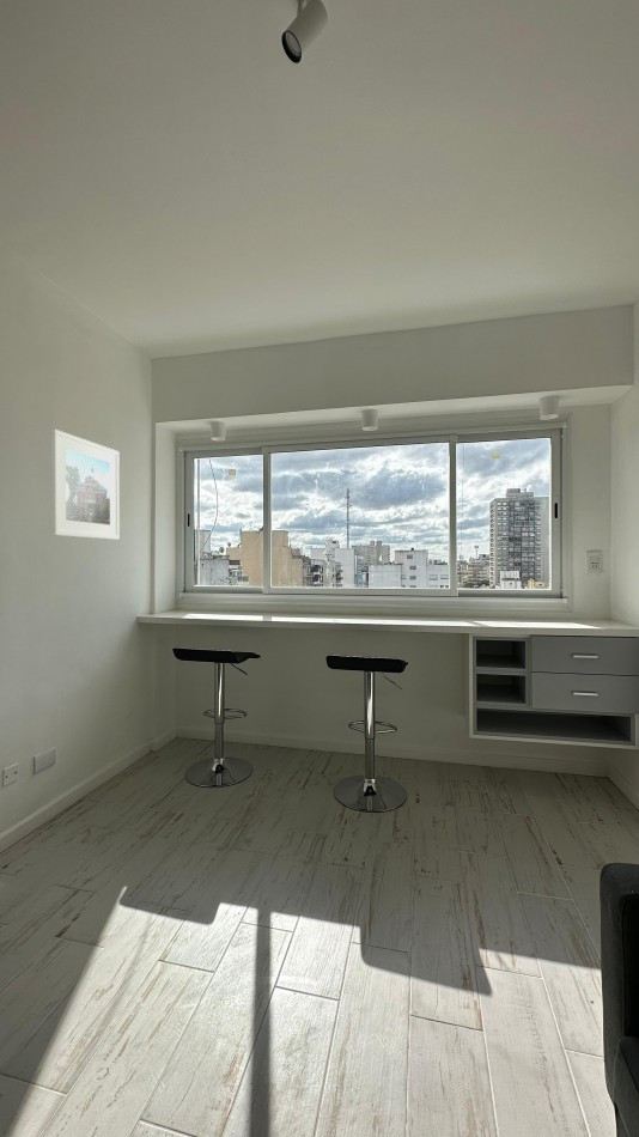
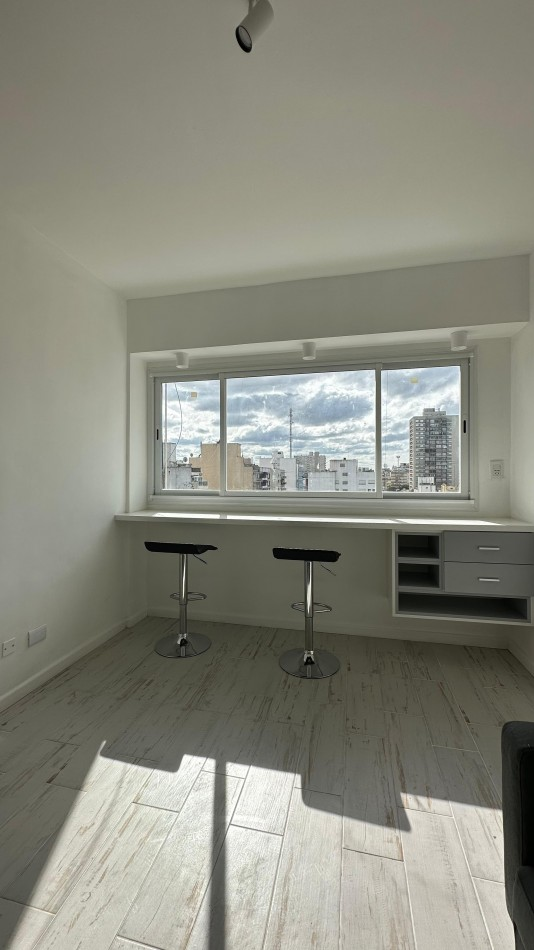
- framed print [50,428,121,541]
